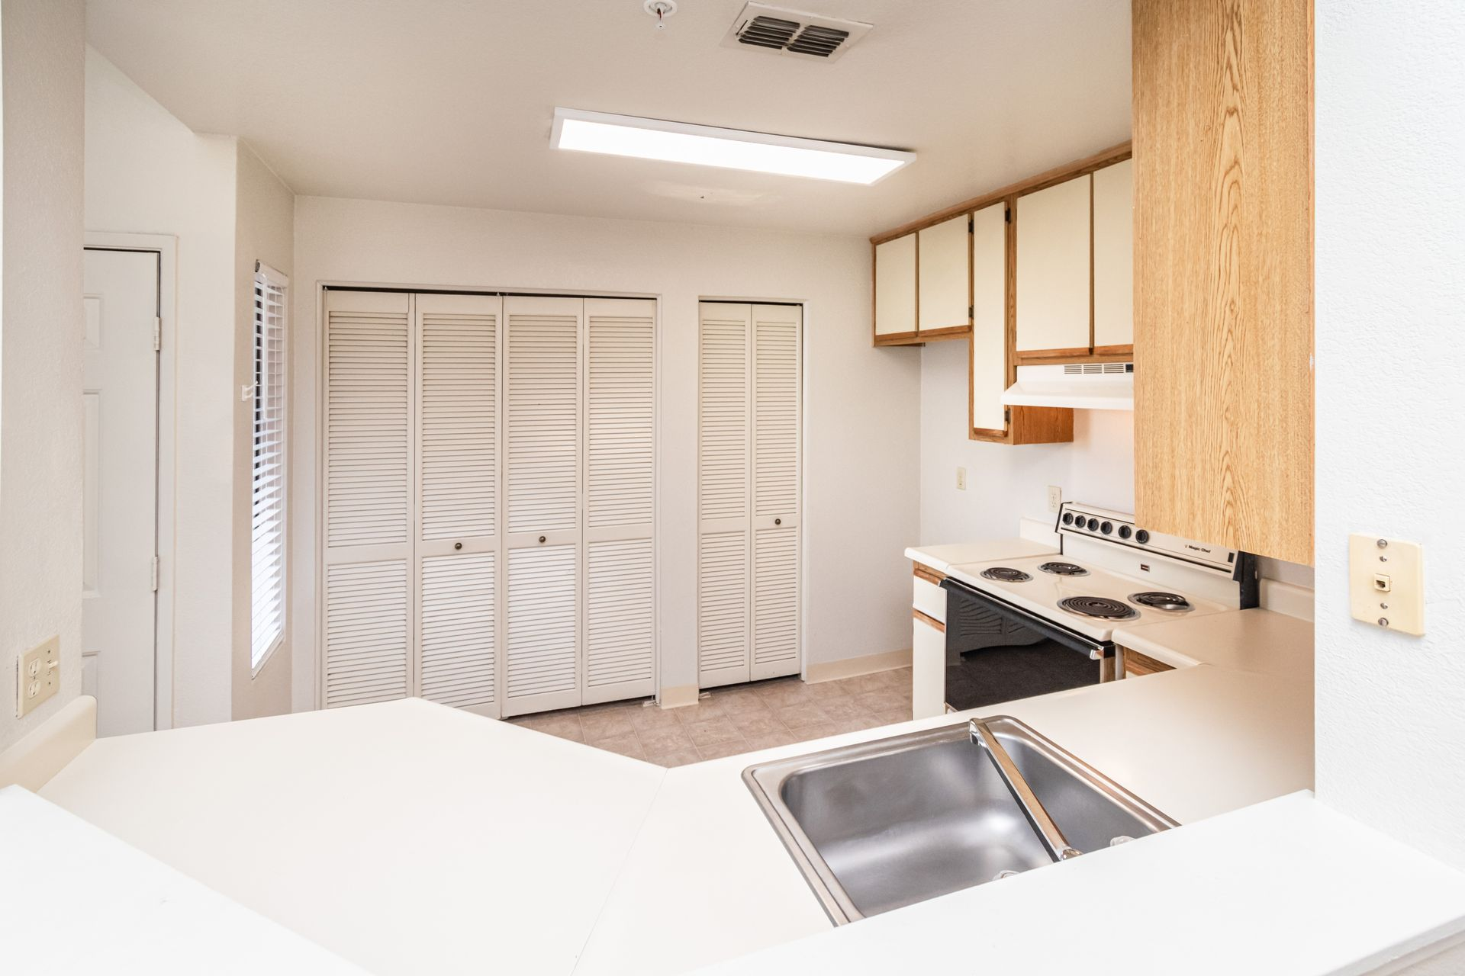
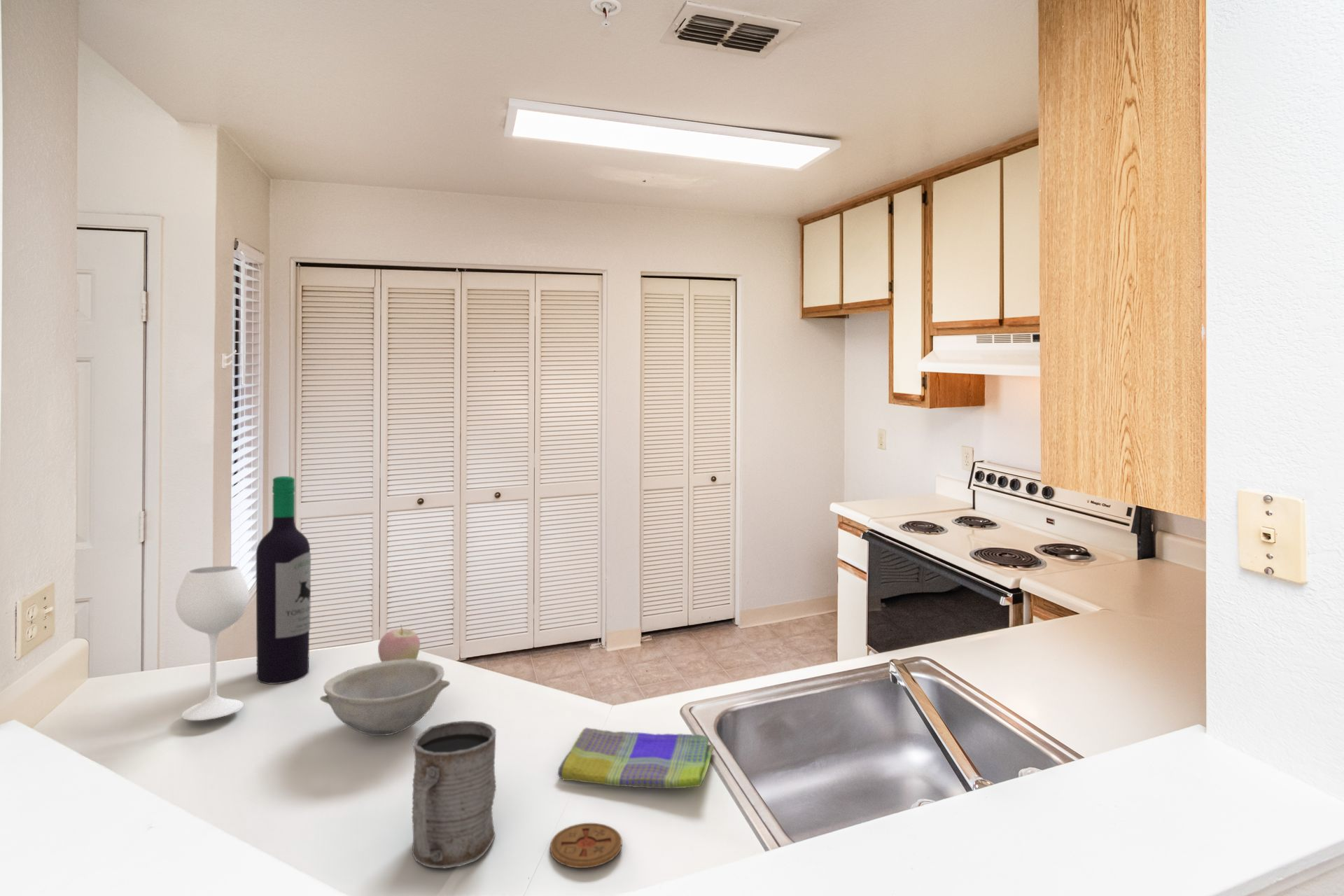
+ coaster [549,823,622,869]
+ bowl [319,659,451,736]
+ mug [411,720,497,869]
+ dish towel [557,727,715,789]
+ apple [377,625,421,662]
+ wine bottle [175,475,311,721]
